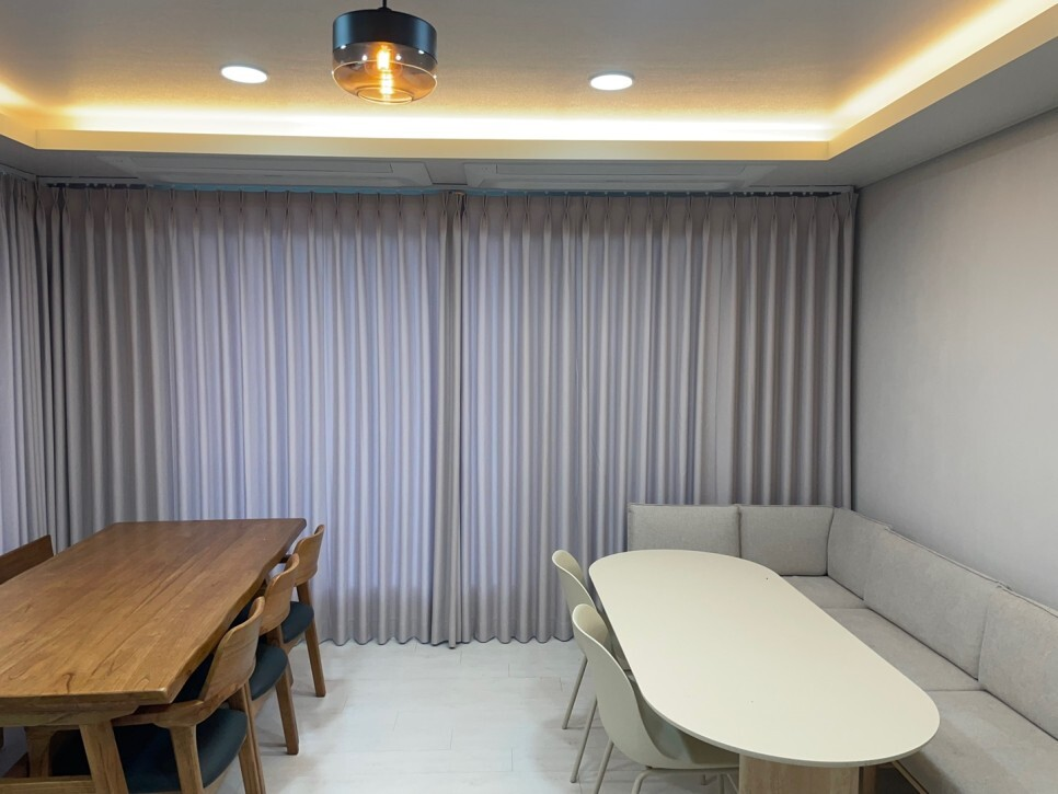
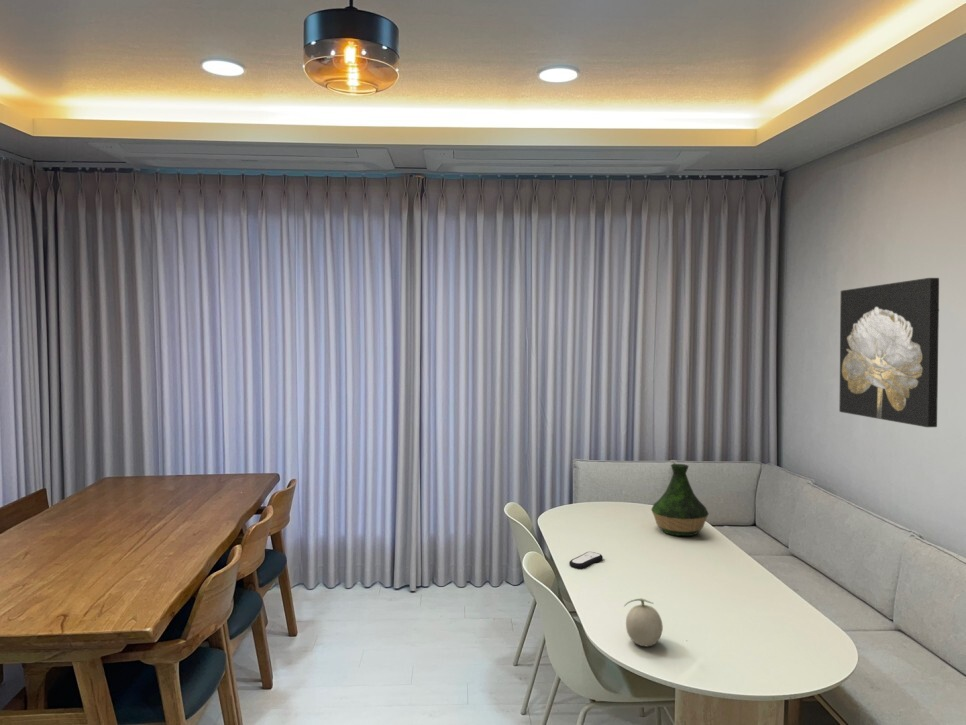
+ wall art [838,277,940,428]
+ fruit [623,598,664,647]
+ remote control [568,551,604,569]
+ vase [650,463,710,537]
